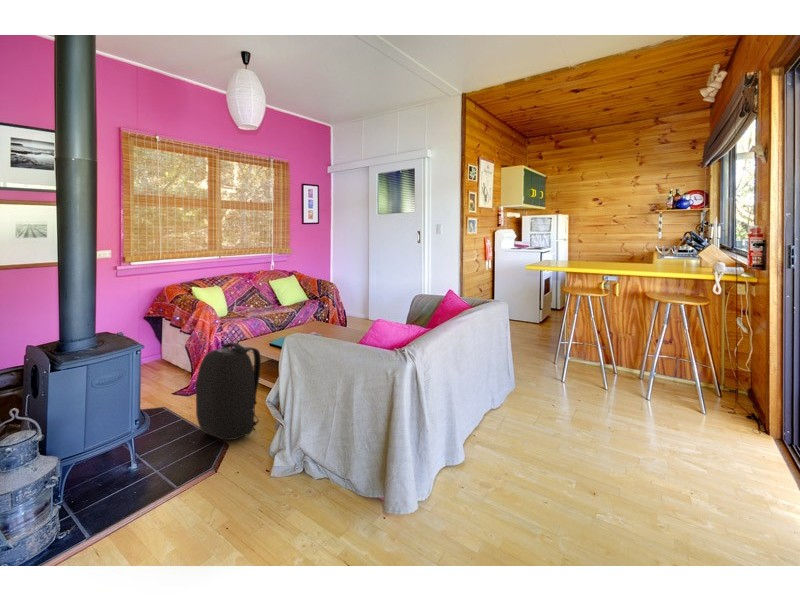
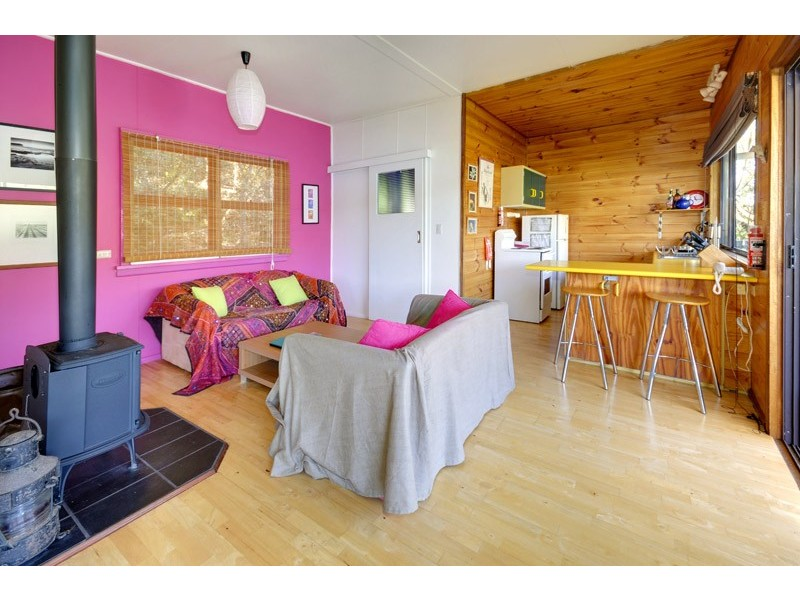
- backpack [195,342,262,441]
